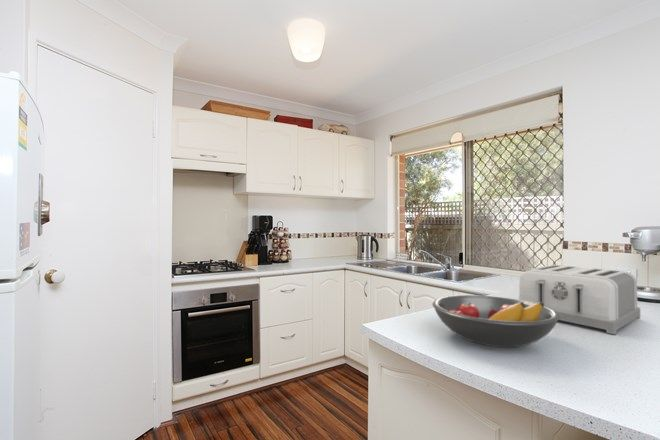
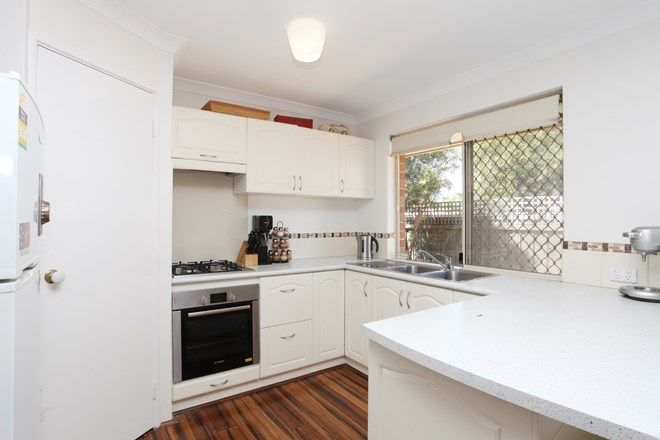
- fruit bowl [431,294,560,348]
- toaster [518,264,641,335]
